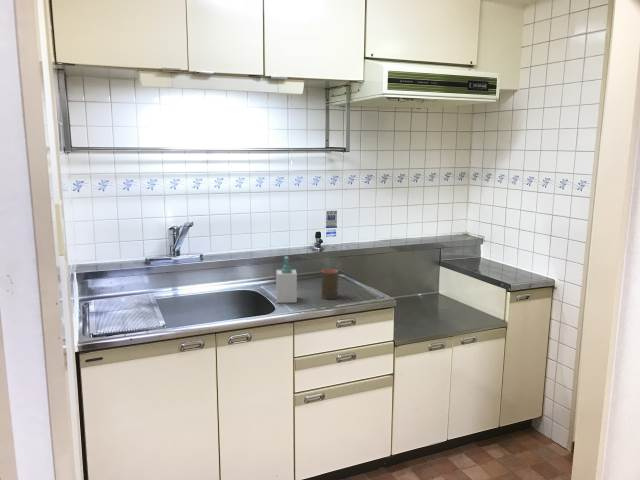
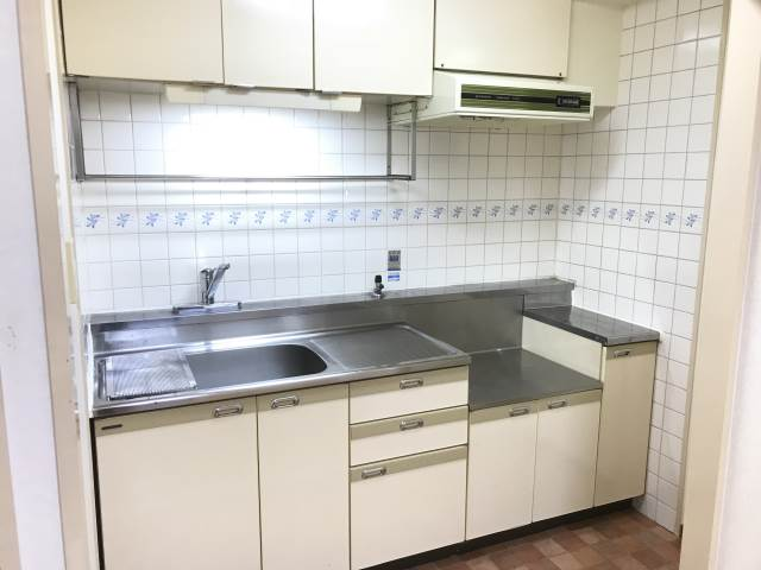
- cup [320,268,339,300]
- soap bottle [275,255,298,304]
